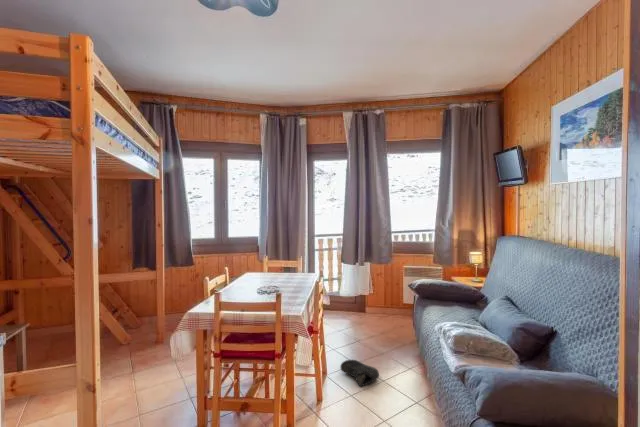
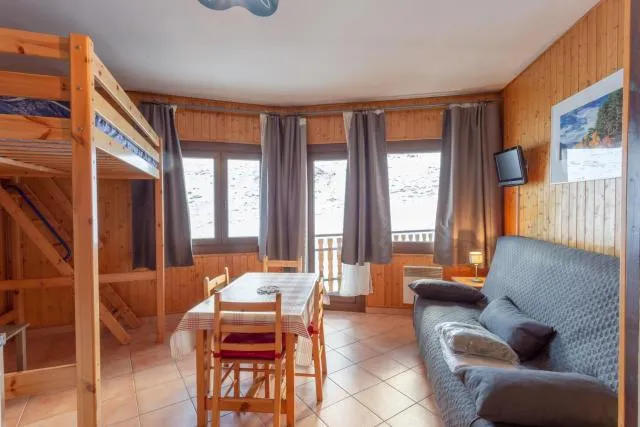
- sneaker [339,359,380,387]
